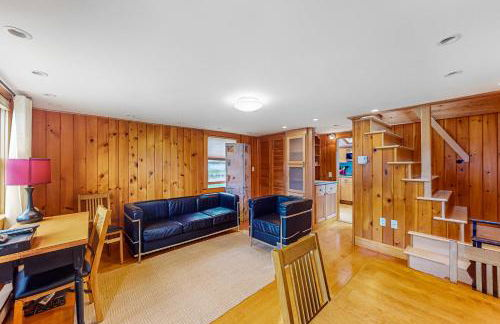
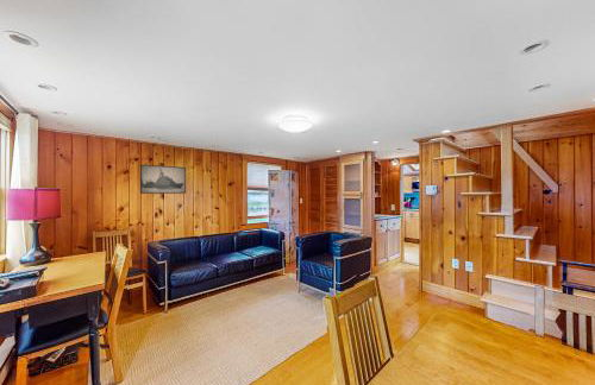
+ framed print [139,163,187,195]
